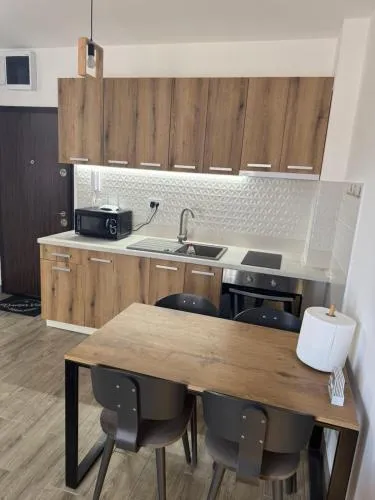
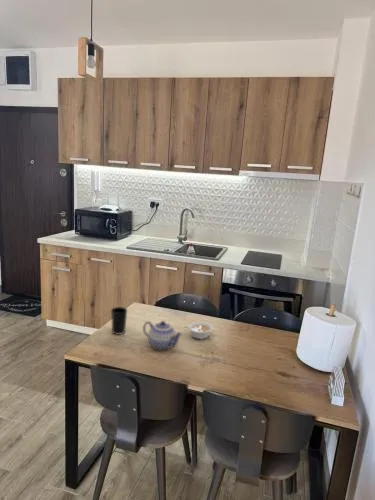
+ teapot [142,320,184,351]
+ cup [110,306,128,336]
+ legume [183,321,214,340]
